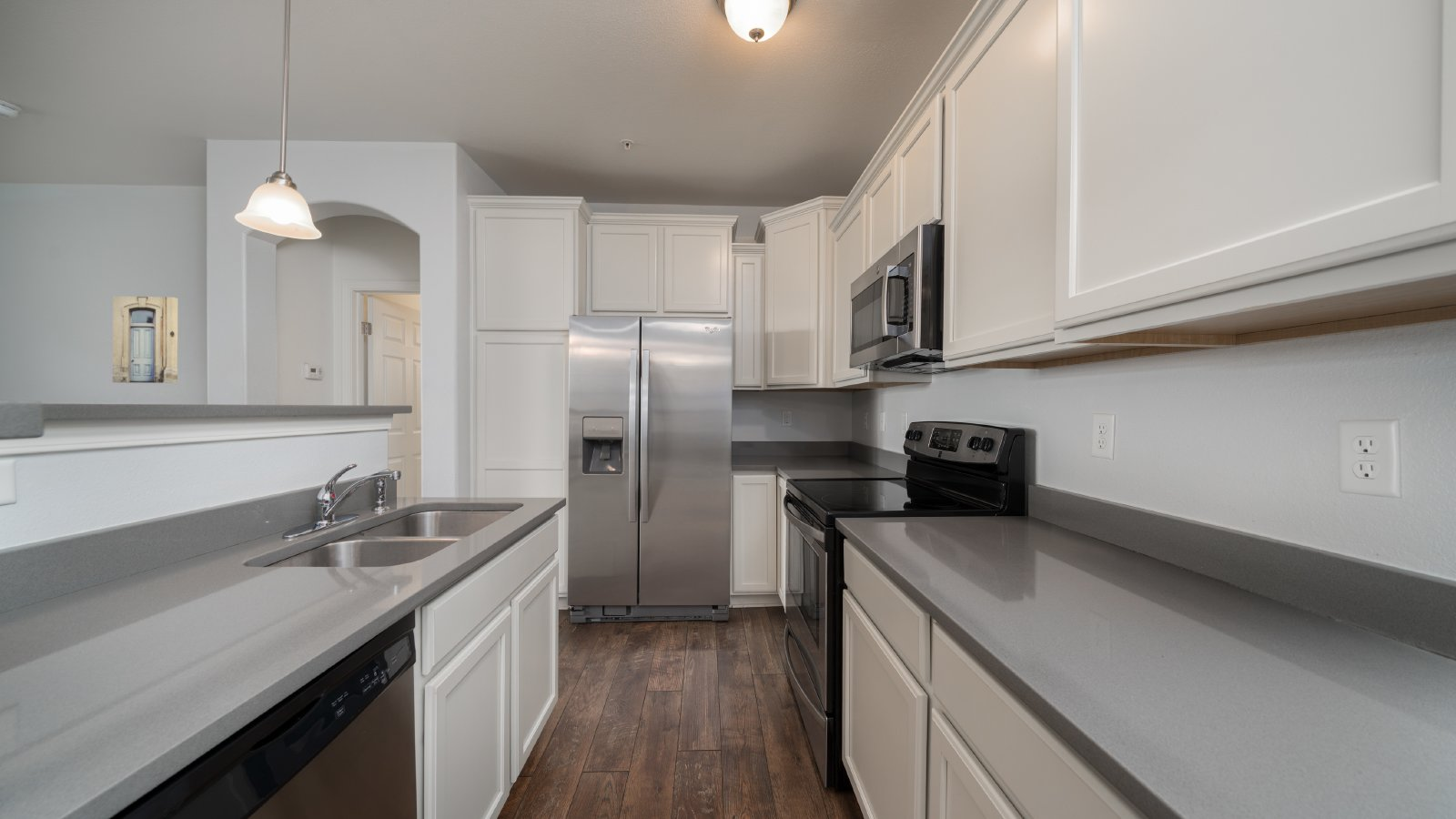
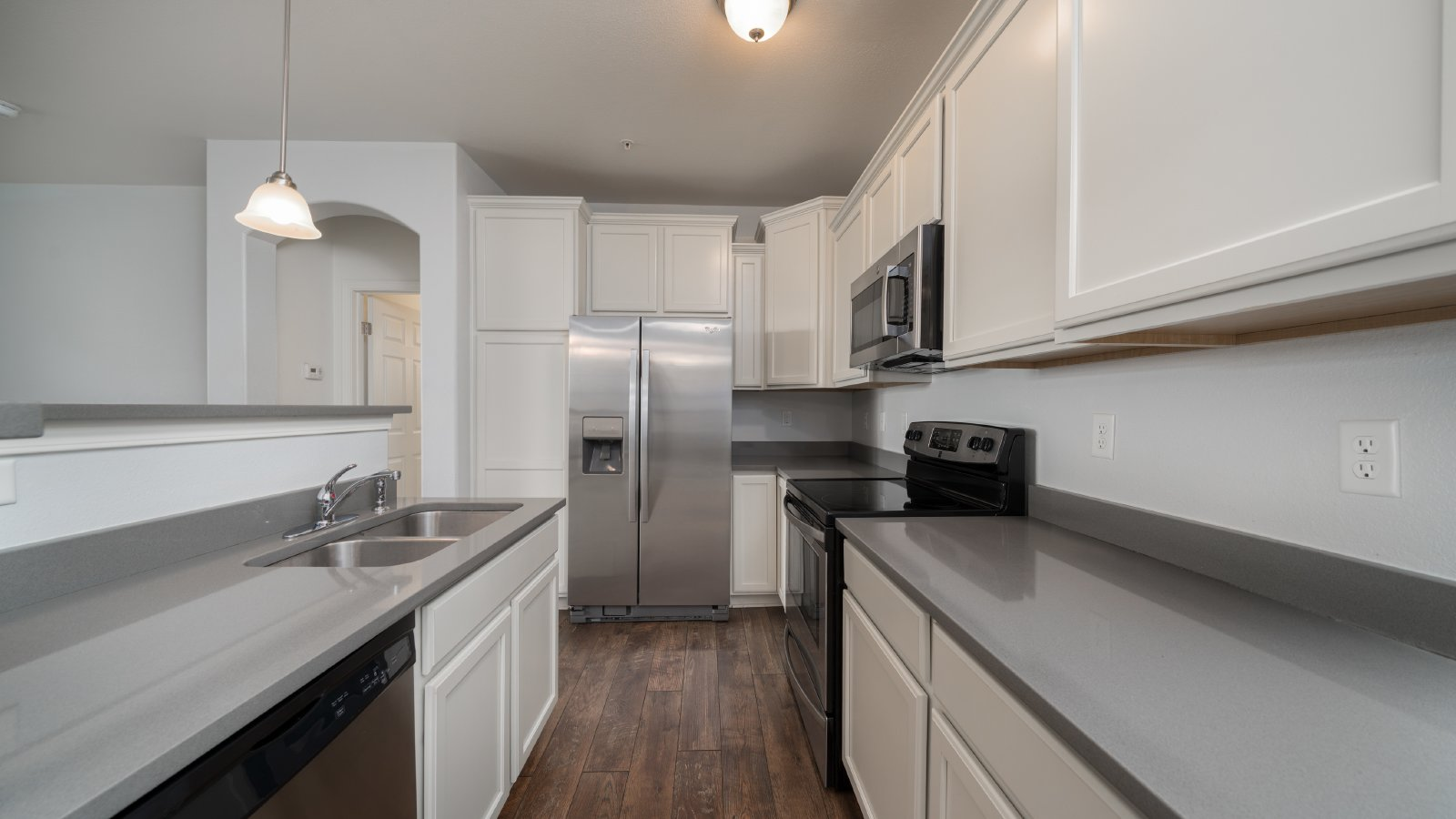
- wall art [112,296,178,384]
